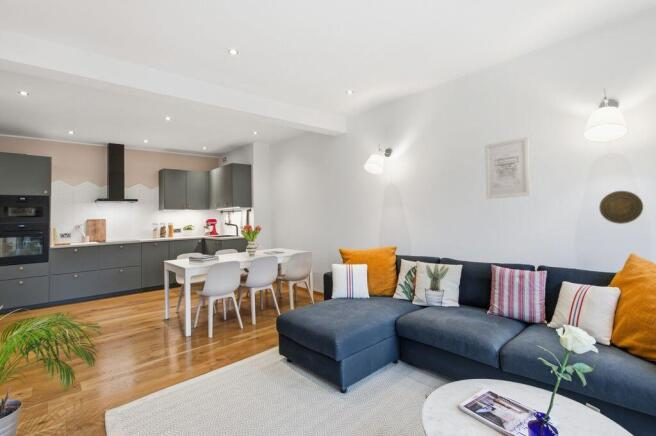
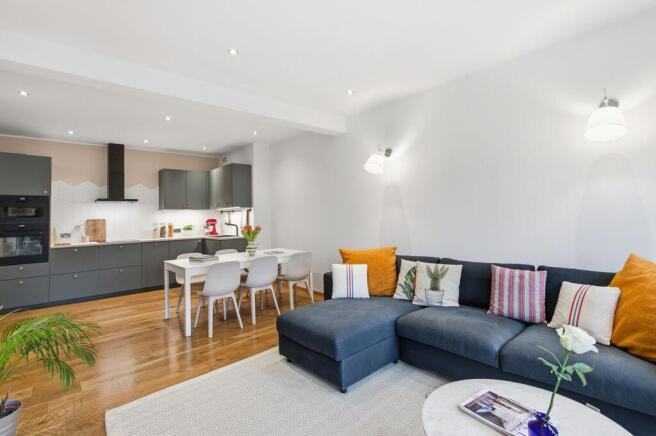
- decorative plate [598,190,644,225]
- wall art [484,136,531,200]
